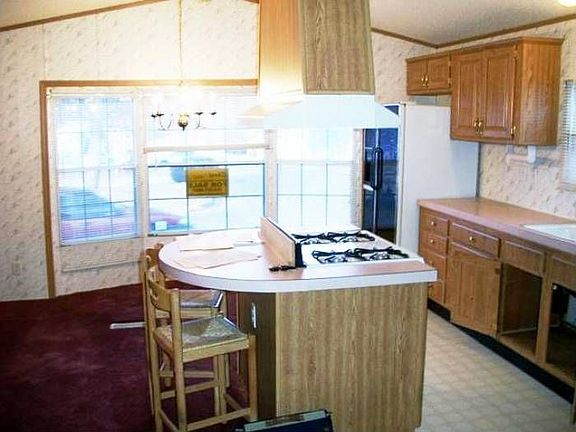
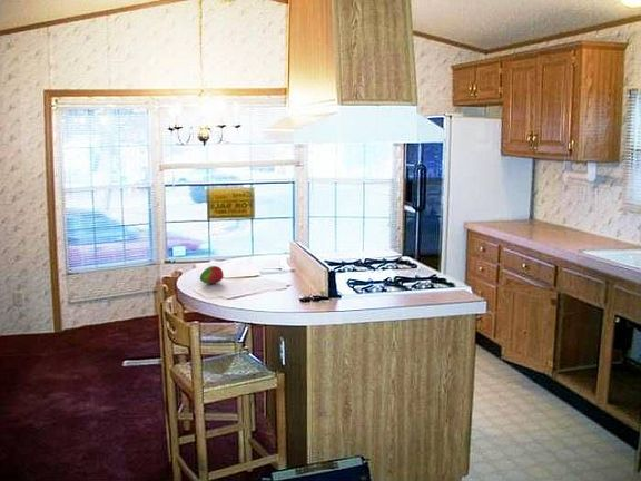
+ fruit [199,265,225,285]
